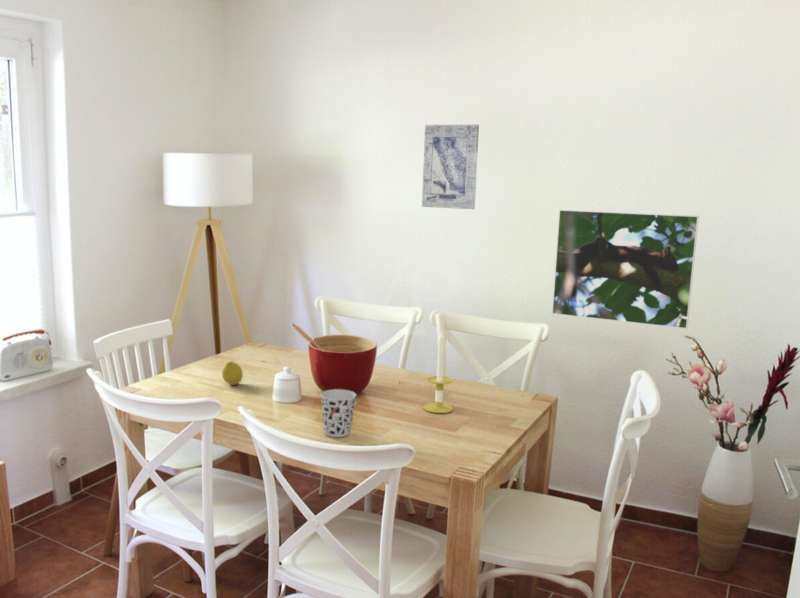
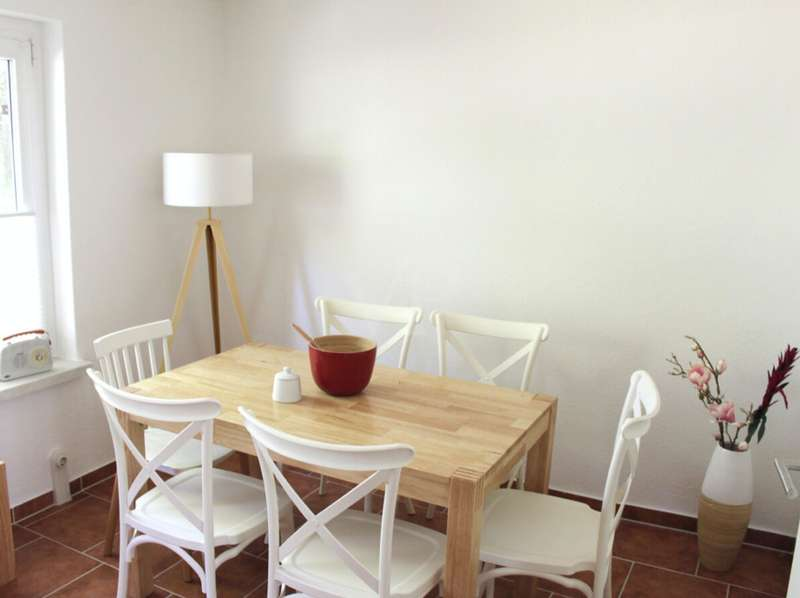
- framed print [551,209,700,330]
- cup [319,388,357,438]
- candle [423,330,455,414]
- fruit [221,361,244,386]
- wall art [421,124,480,210]
